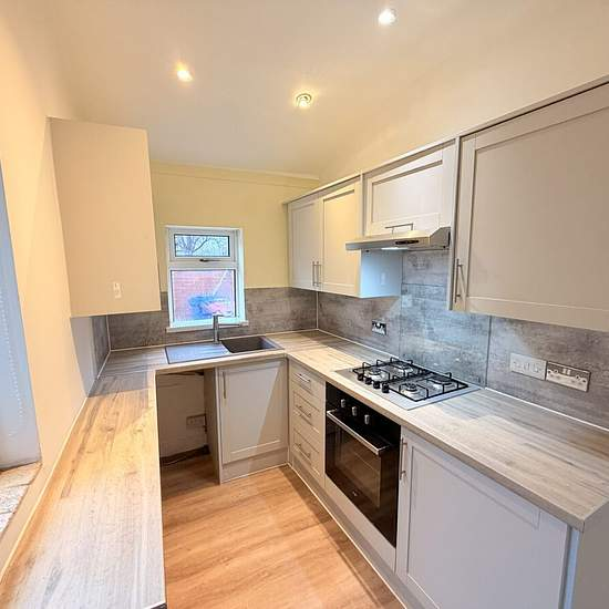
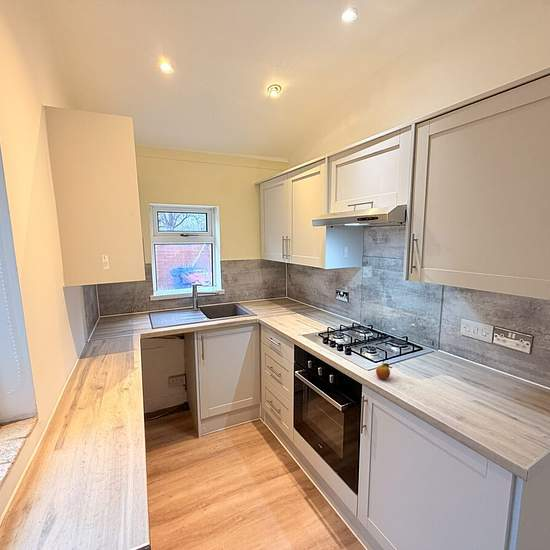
+ fruit [375,362,393,380]
